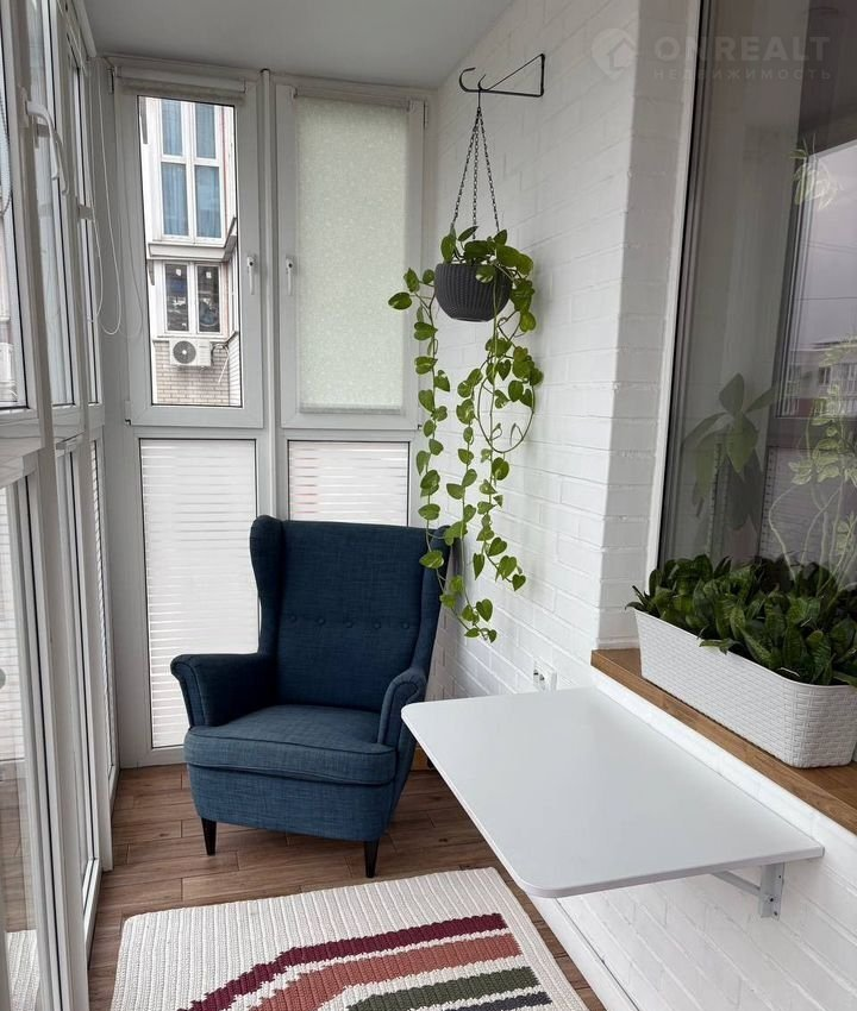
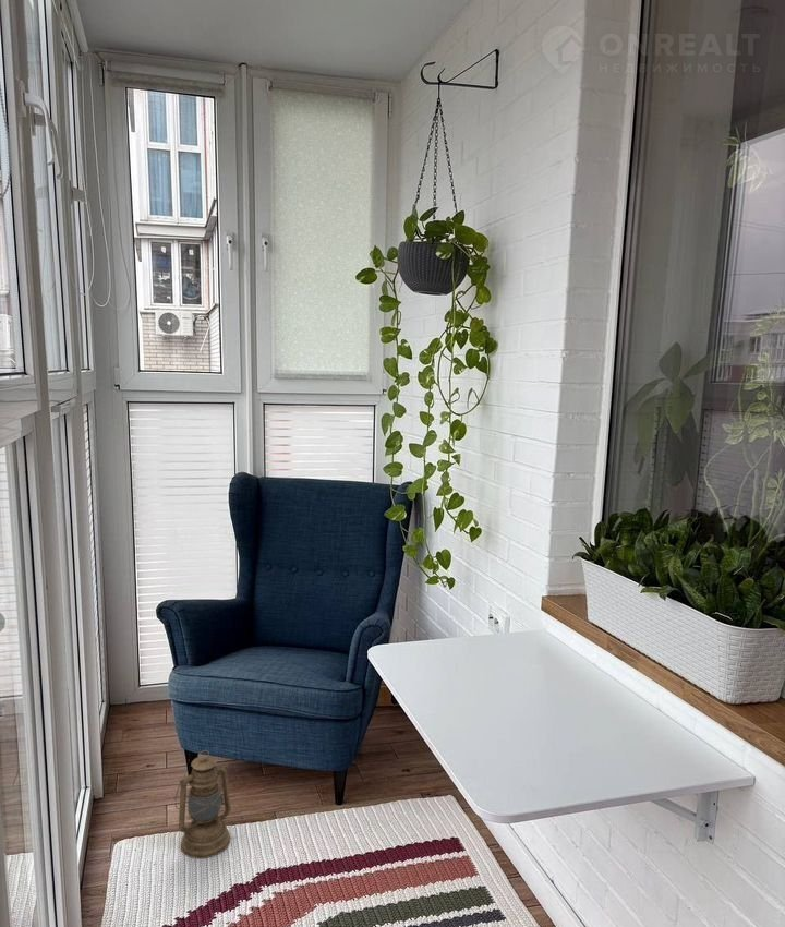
+ lantern [174,749,232,859]
